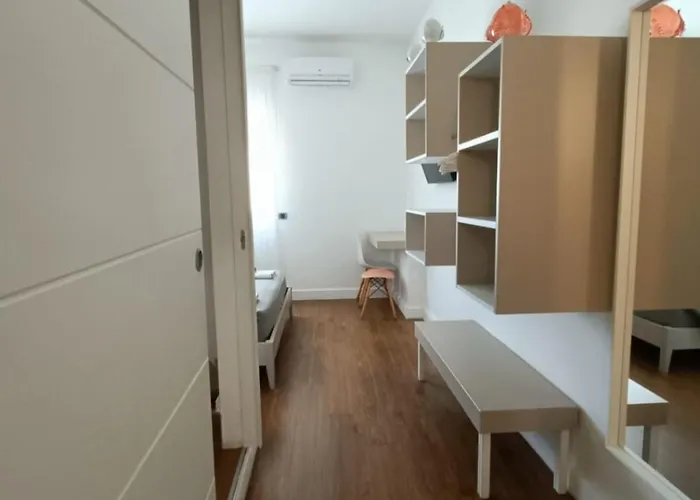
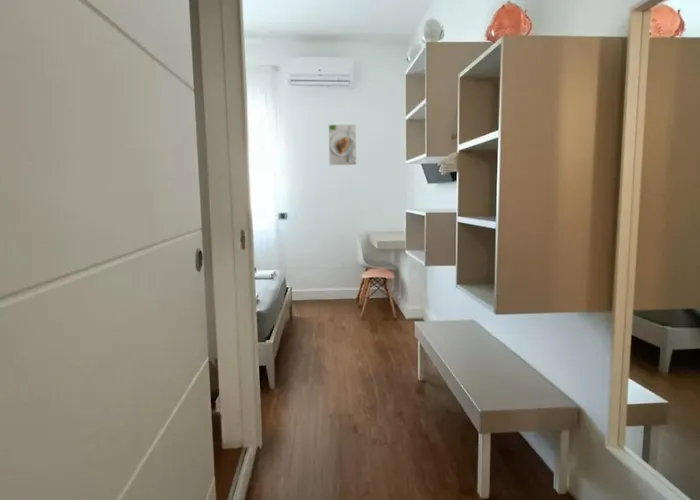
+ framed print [328,124,357,166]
